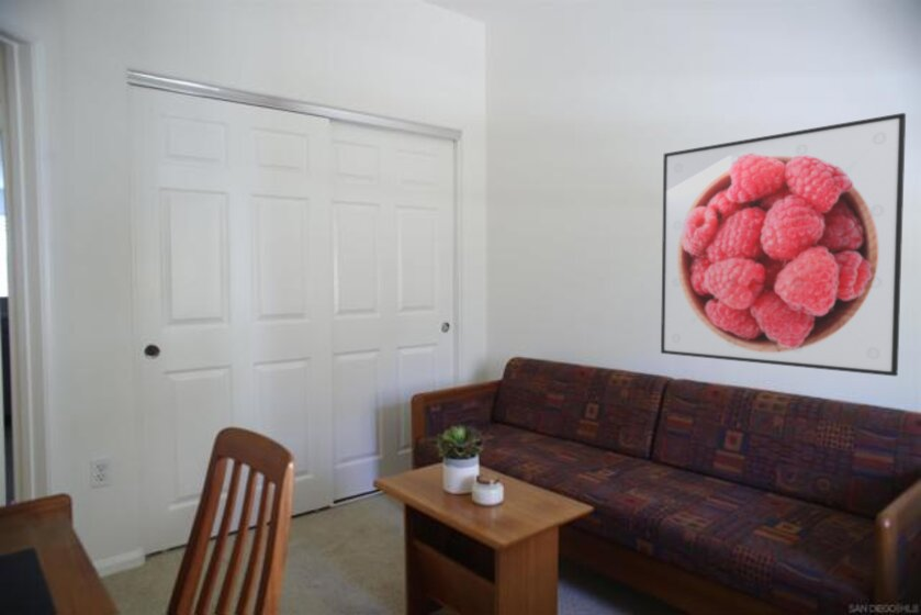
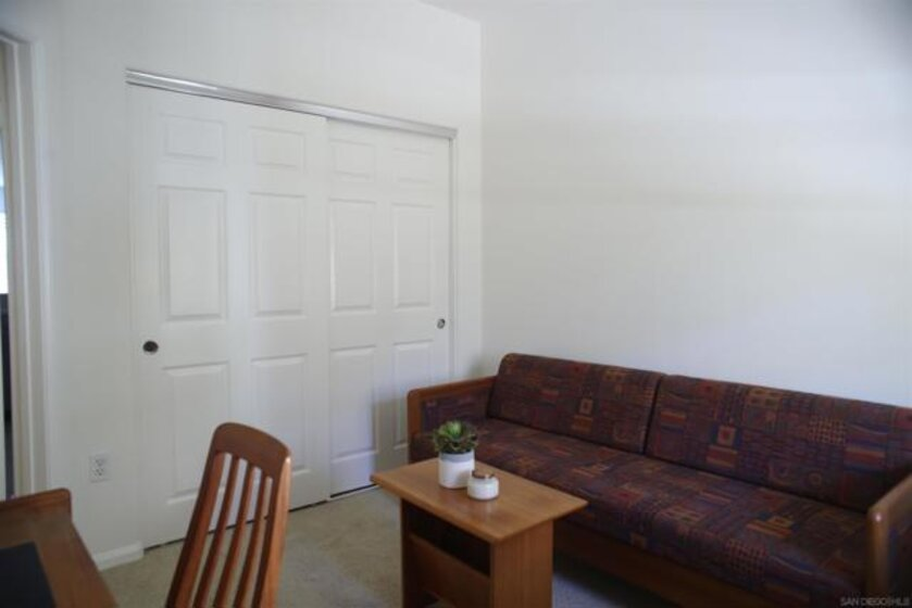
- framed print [660,112,907,378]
